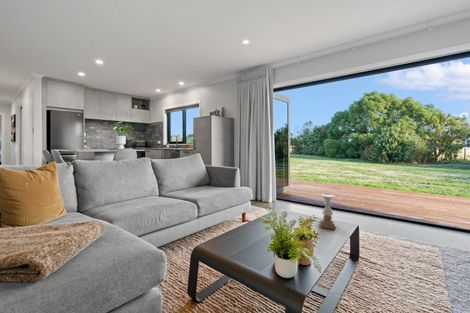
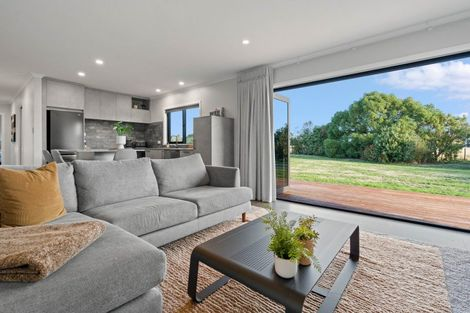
- candle holder [319,193,337,230]
